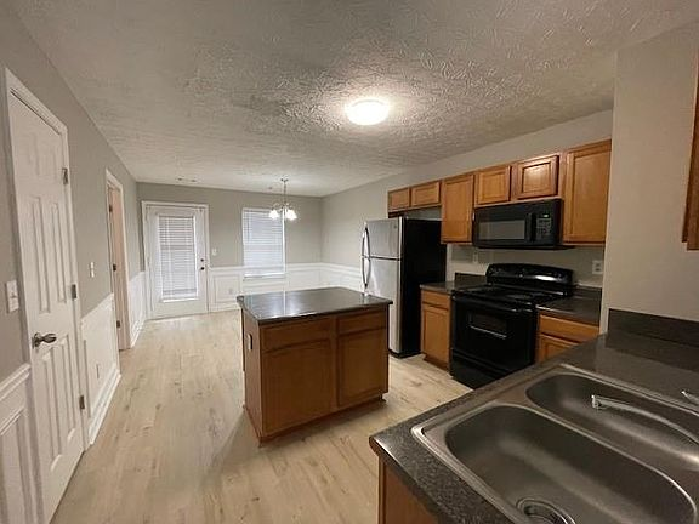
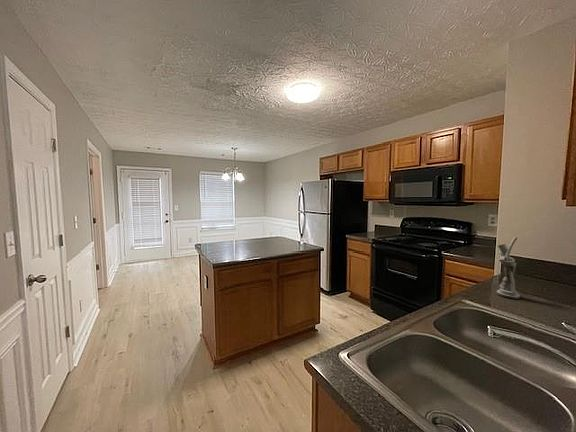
+ utensil holder [496,236,521,300]
